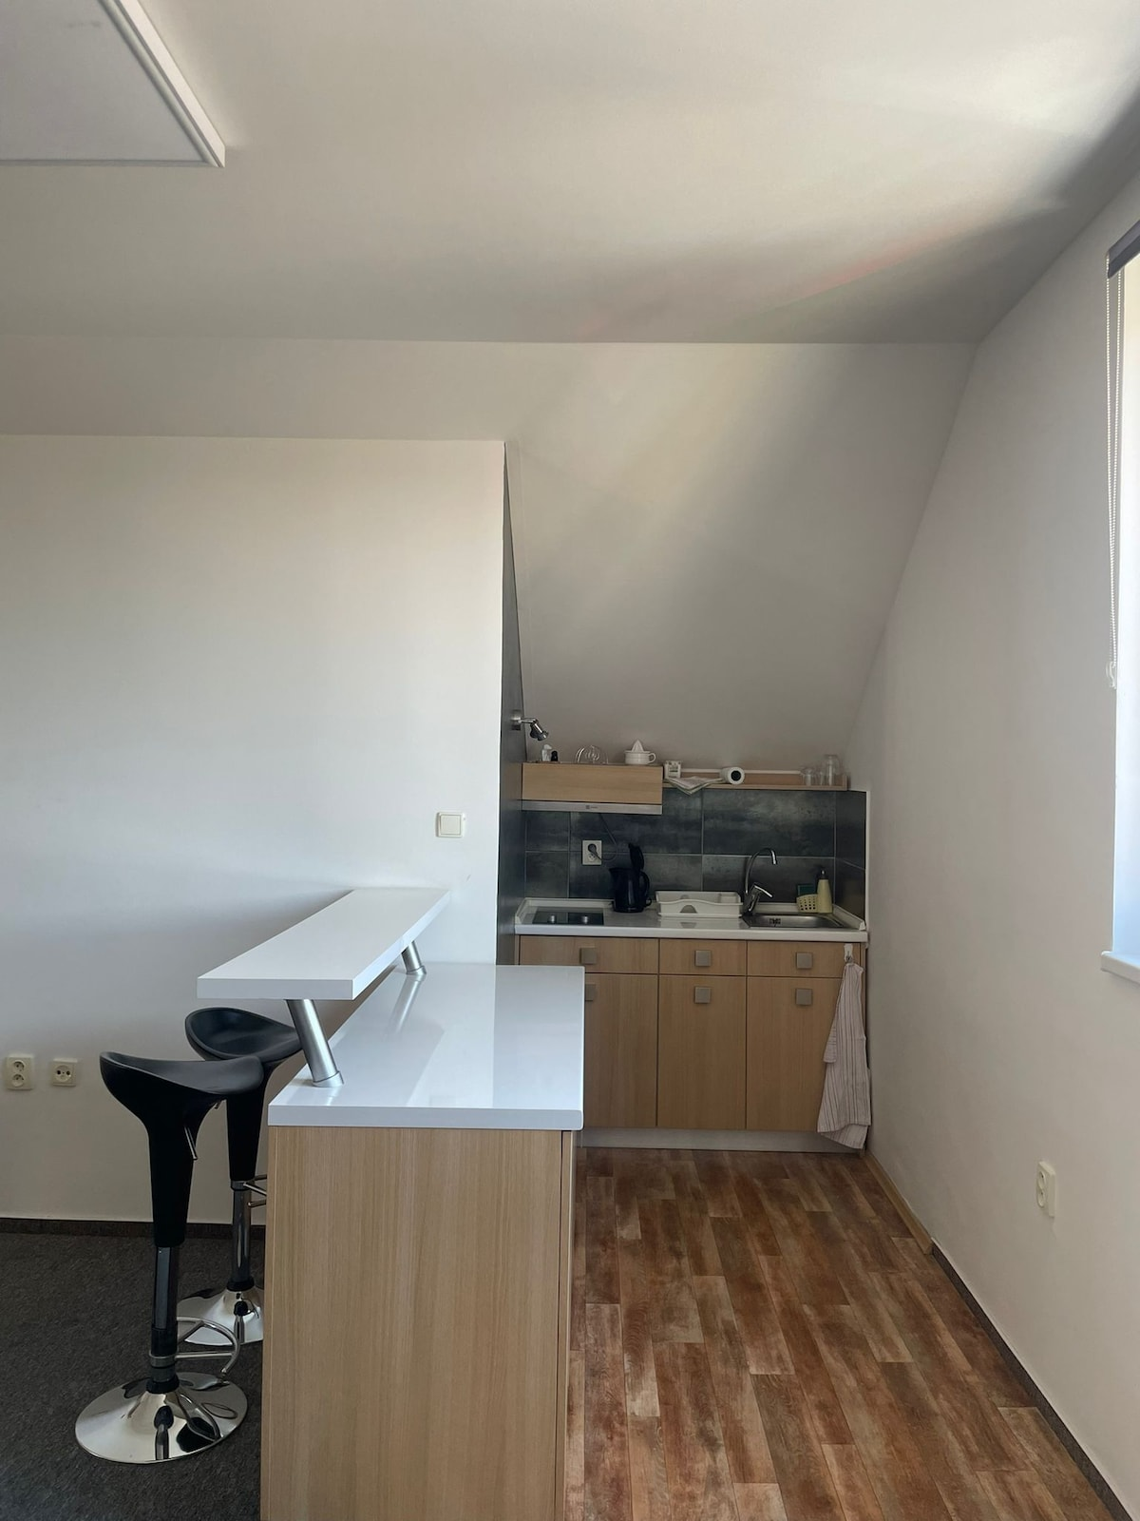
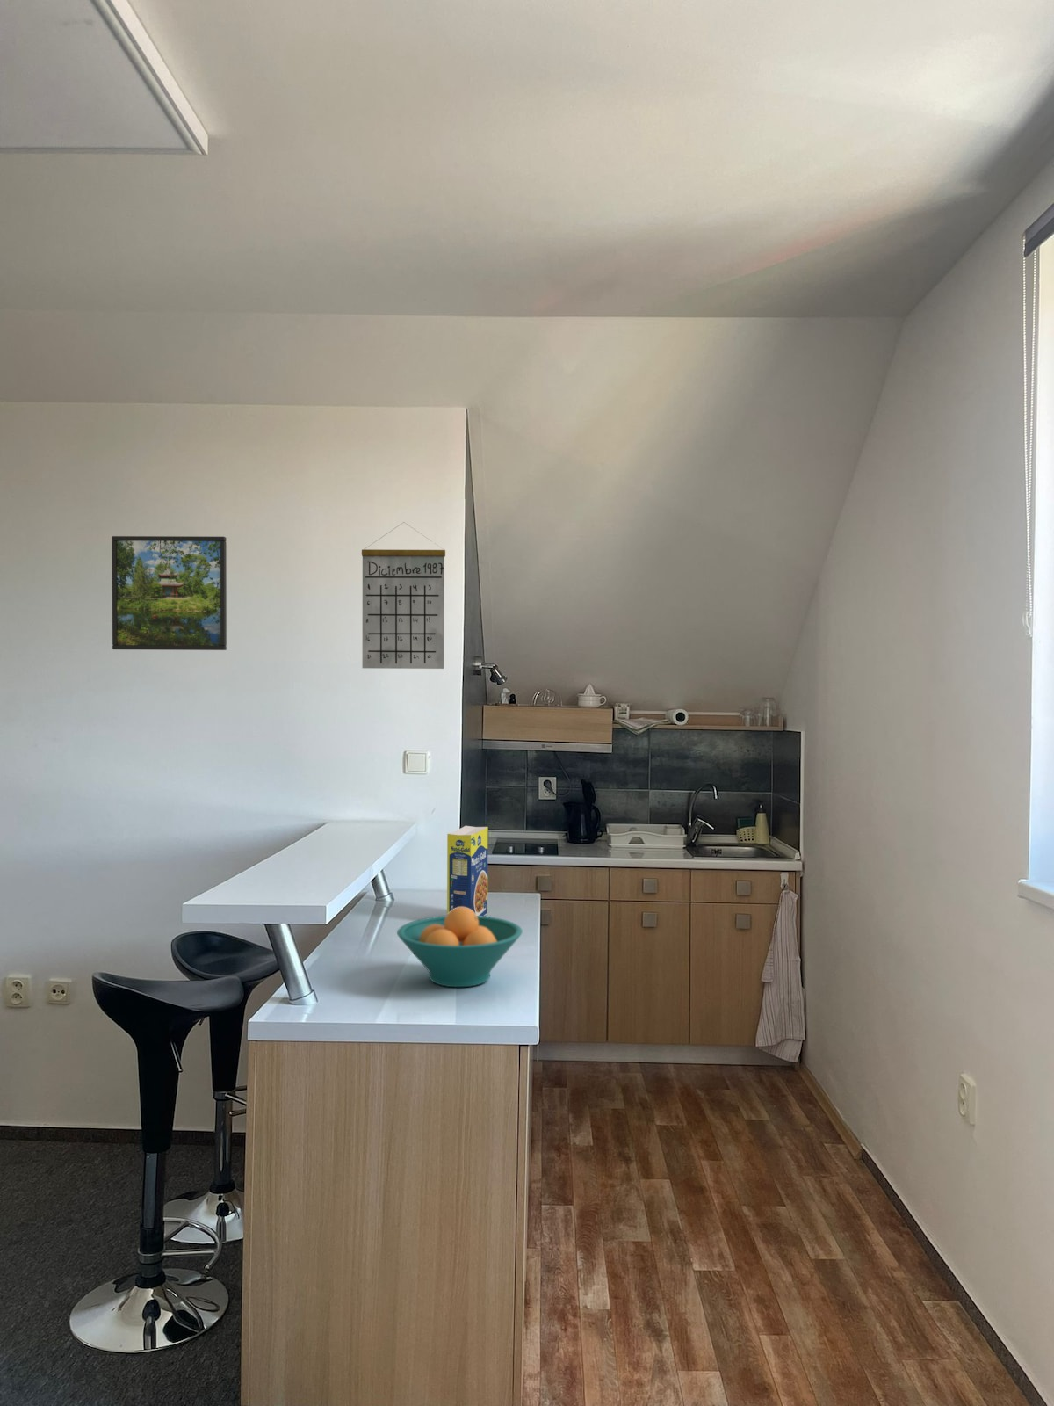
+ calendar [361,521,446,670]
+ fruit bowl [396,907,524,988]
+ legume [446,825,488,917]
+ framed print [111,535,227,651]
